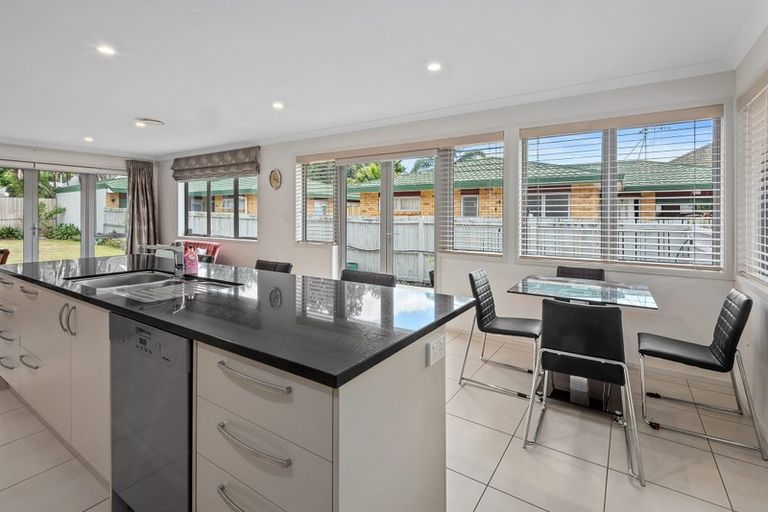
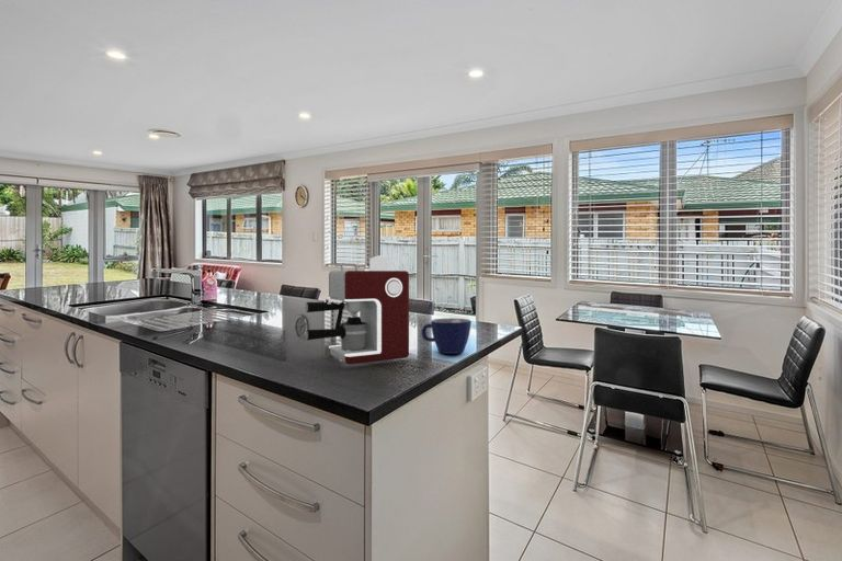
+ coffee maker [304,254,410,365]
+ cup [420,317,471,355]
